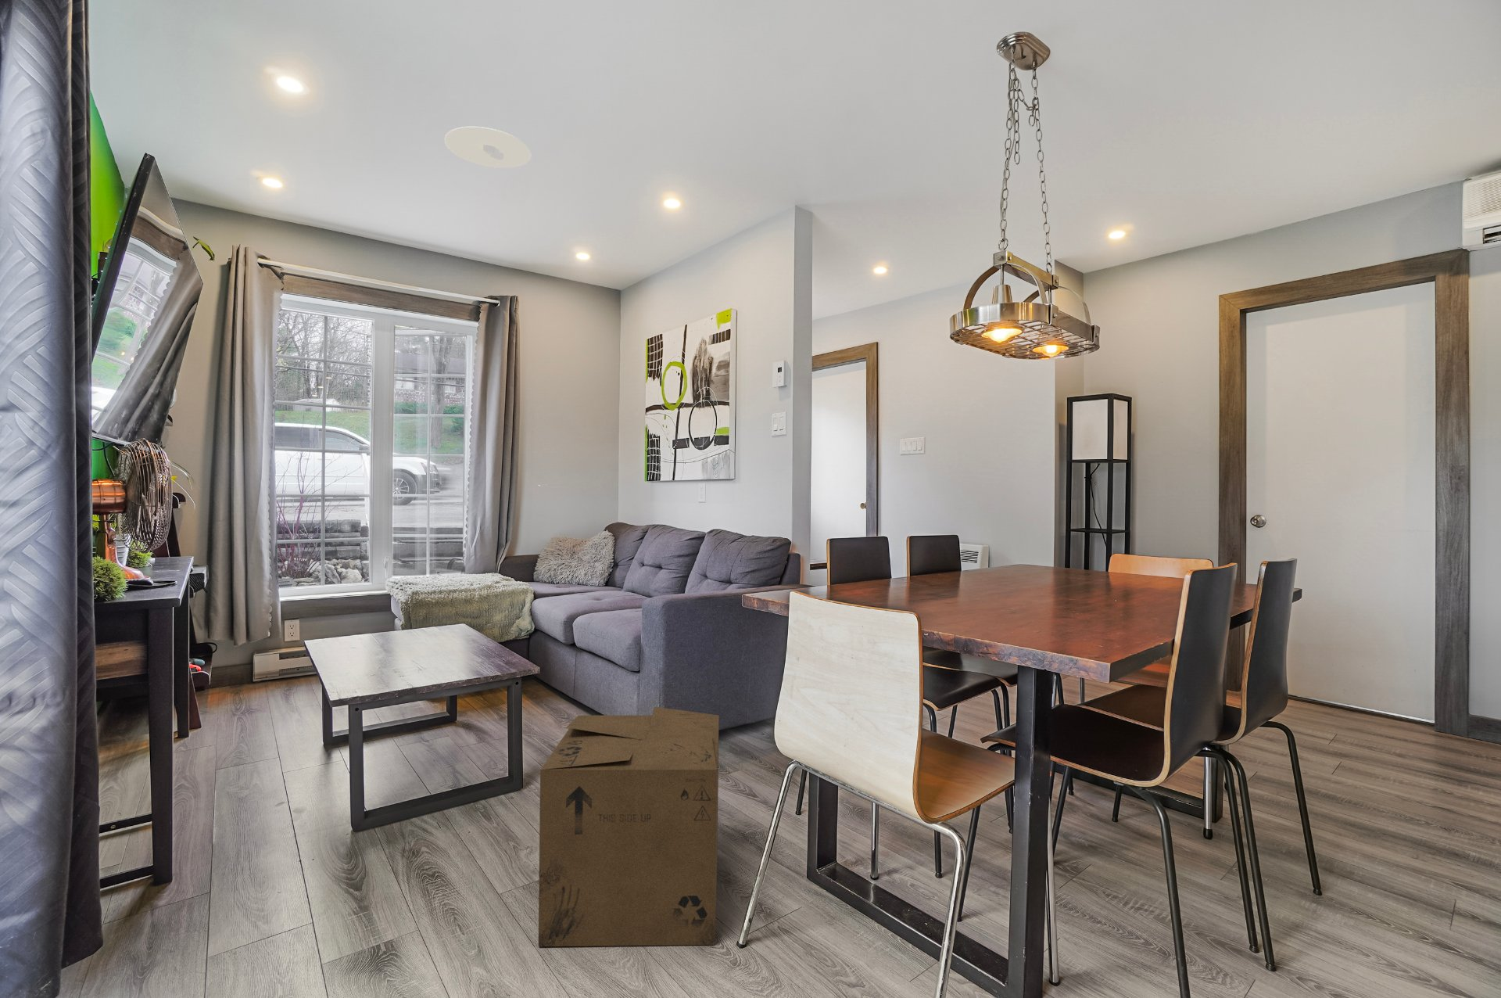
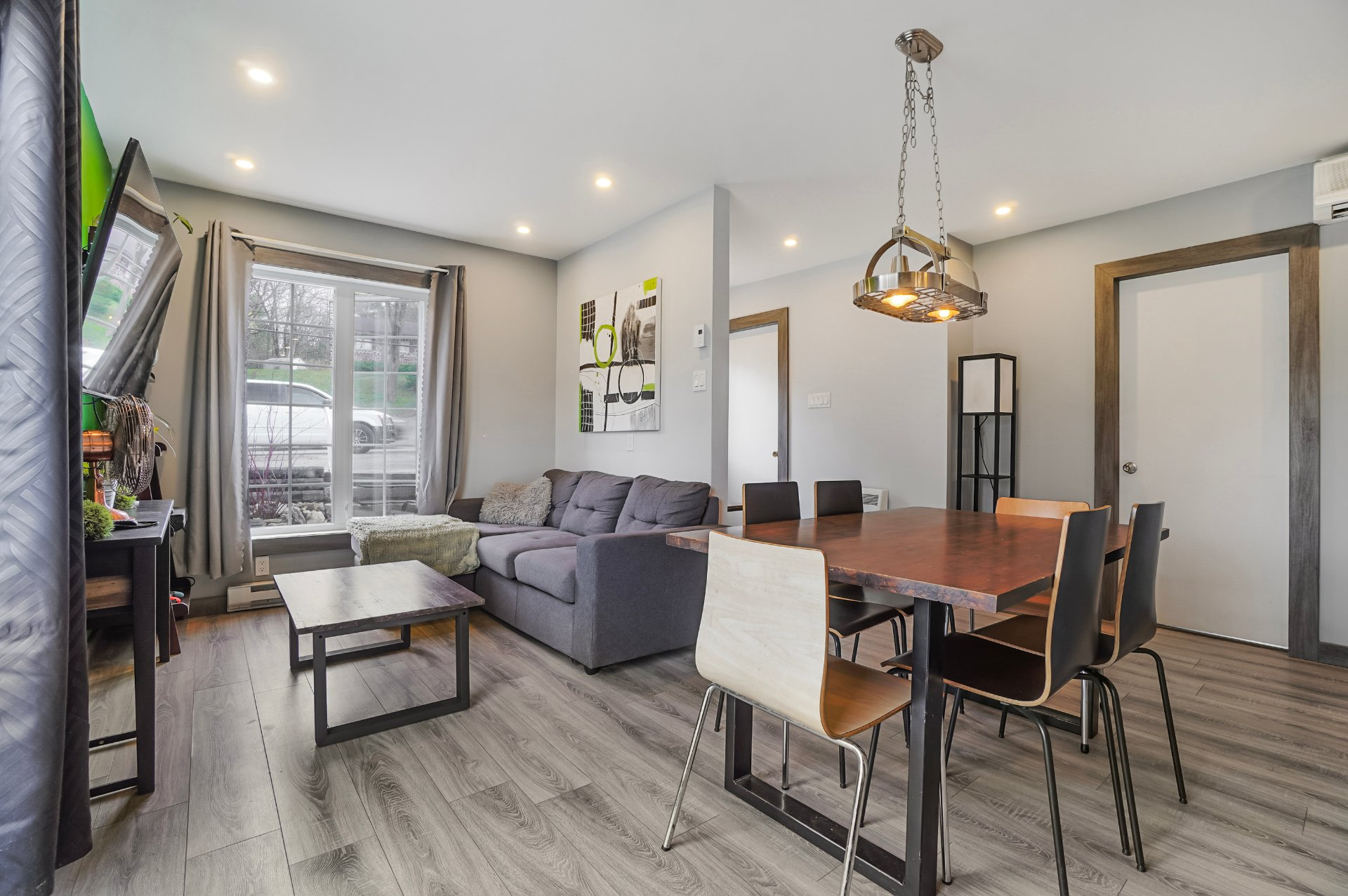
- recessed light [444,126,531,169]
- cardboard box [538,706,720,947]
